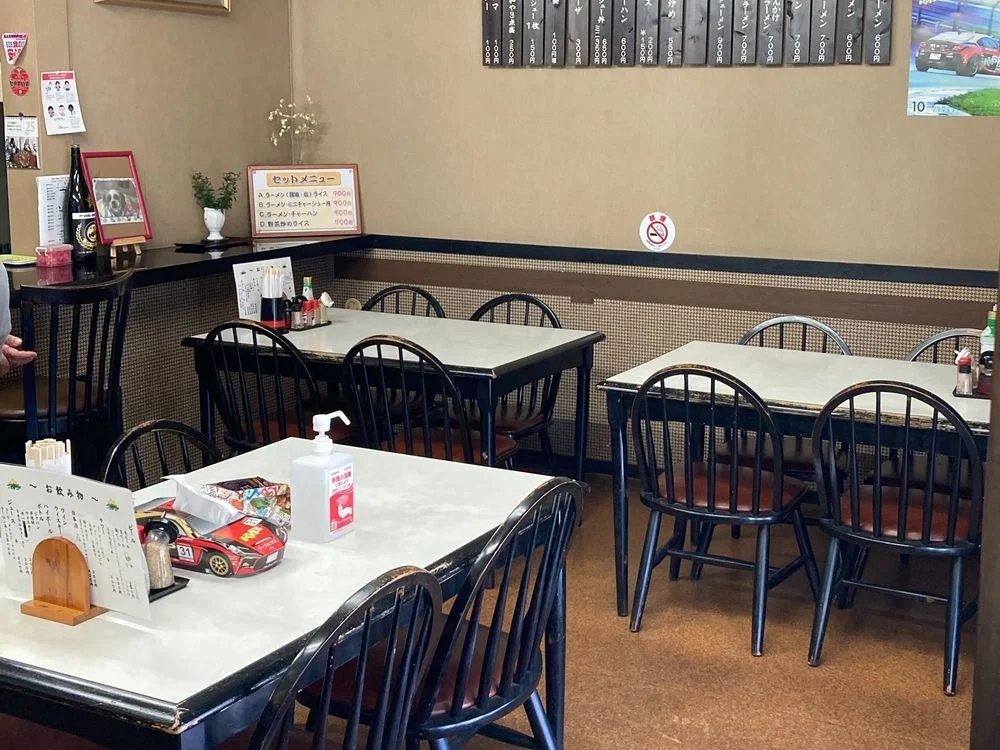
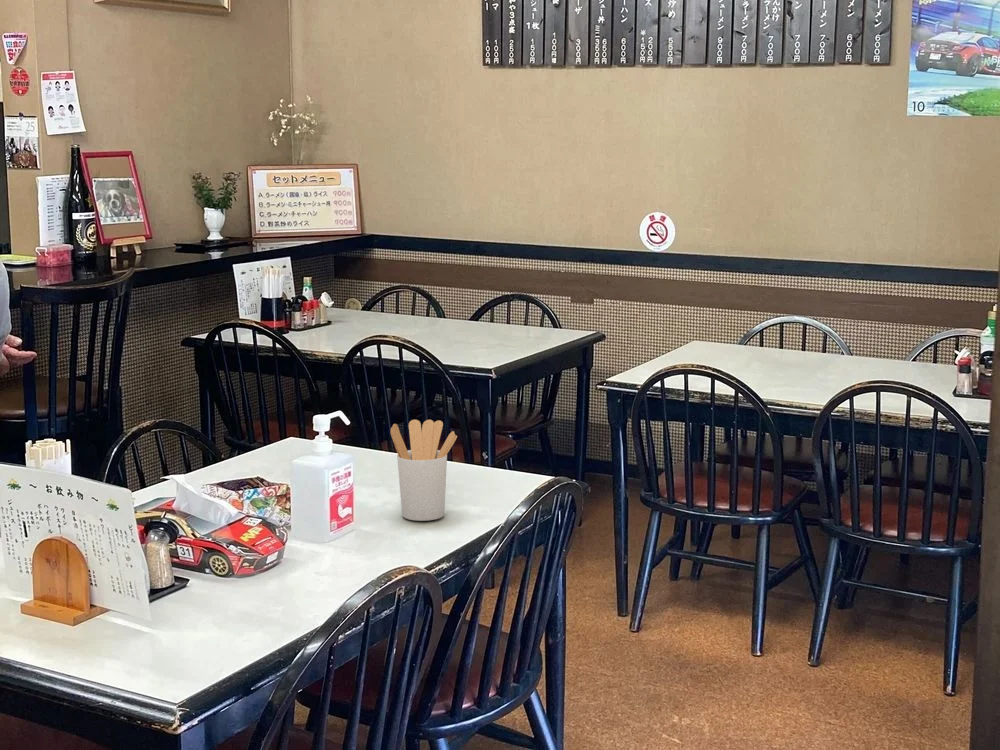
+ utensil holder [390,419,458,522]
